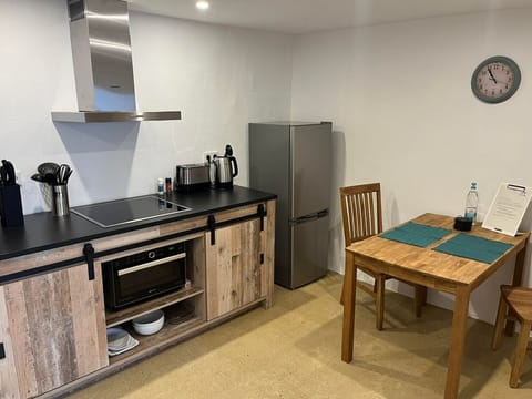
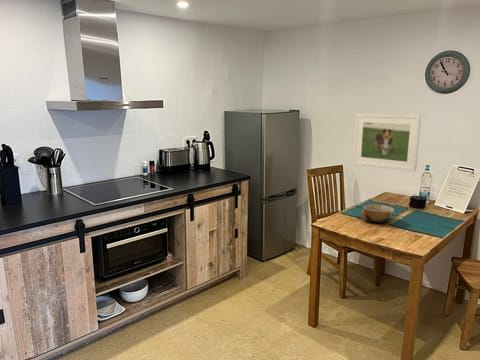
+ bowl [360,203,395,224]
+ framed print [352,113,422,172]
